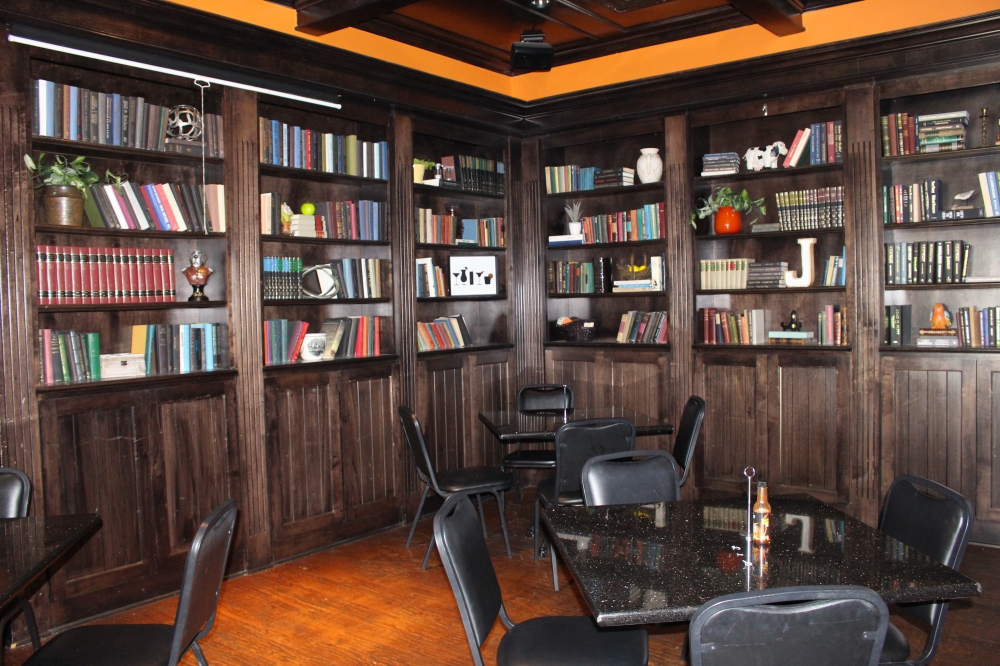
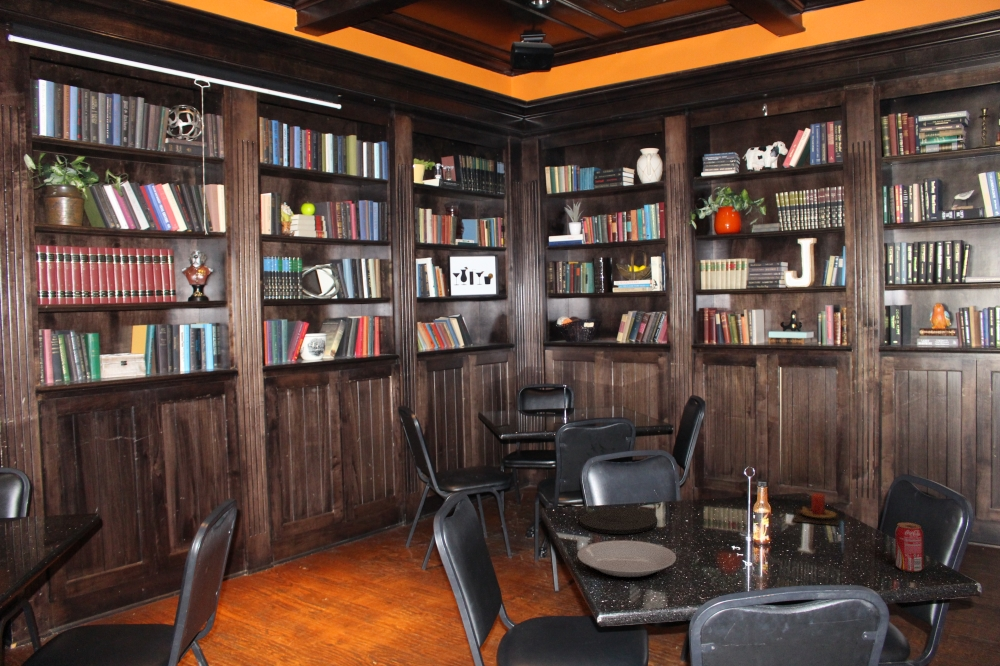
+ plate [579,507,658,535]
+ plate [577,539,677,581]
+ candle [792,492,840,527]
+ beverage can [894,522,924,573]
